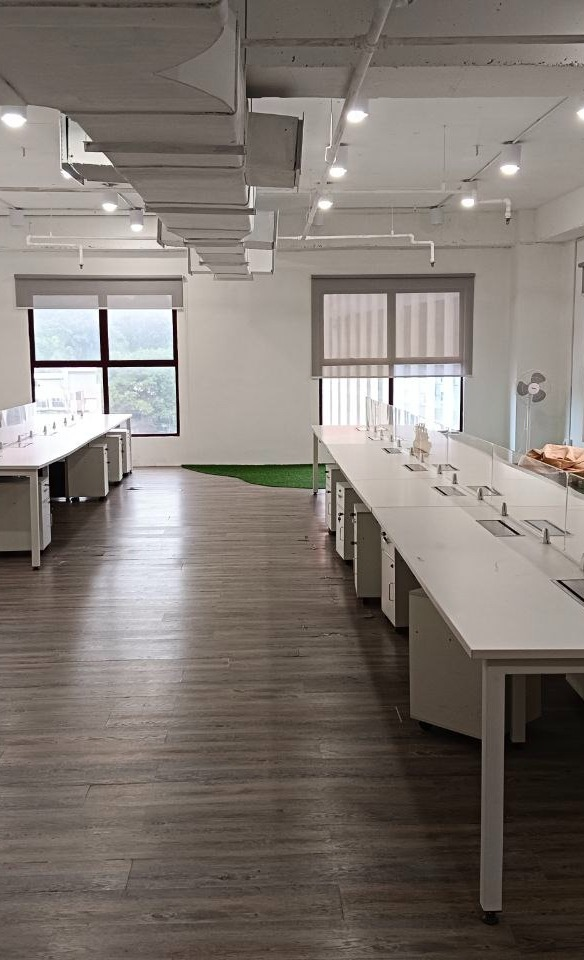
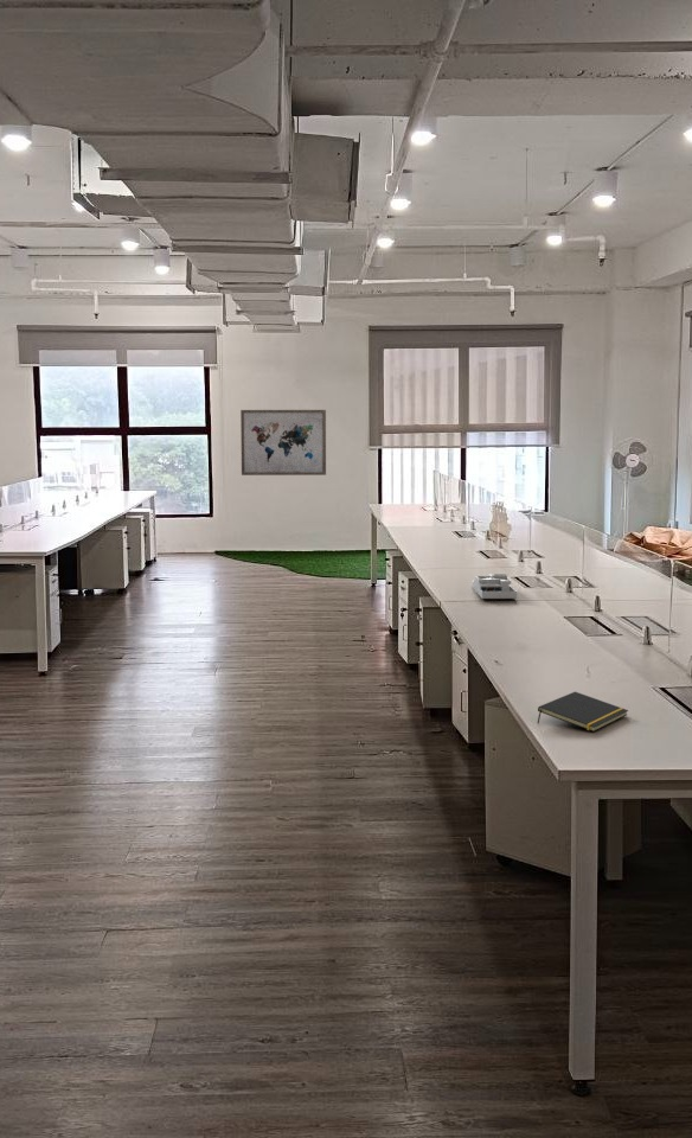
+ wall art [239,409,327,477]
+ notepad [537,690,629,733]
+ desk organizer [472,573,518,600]
